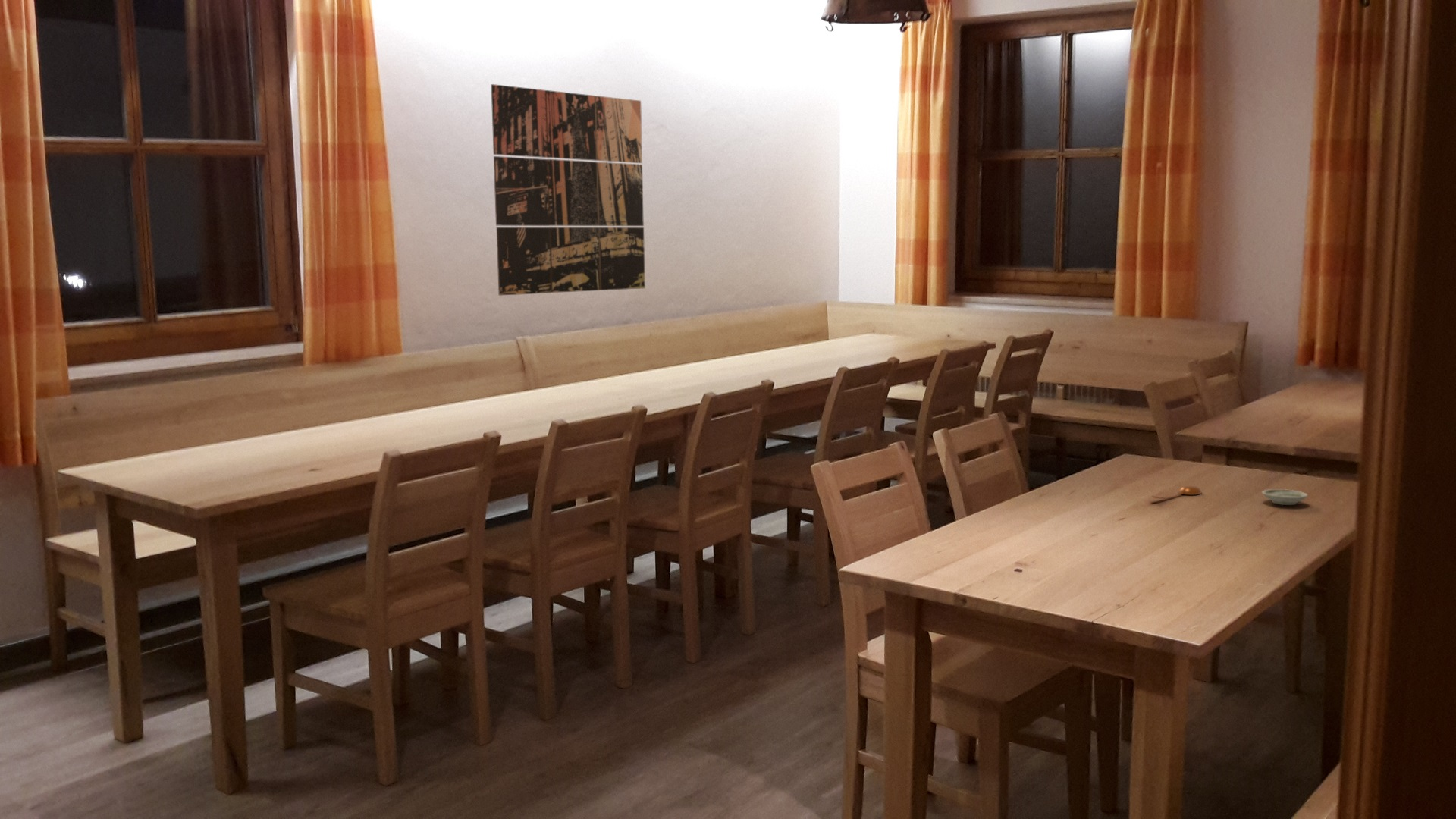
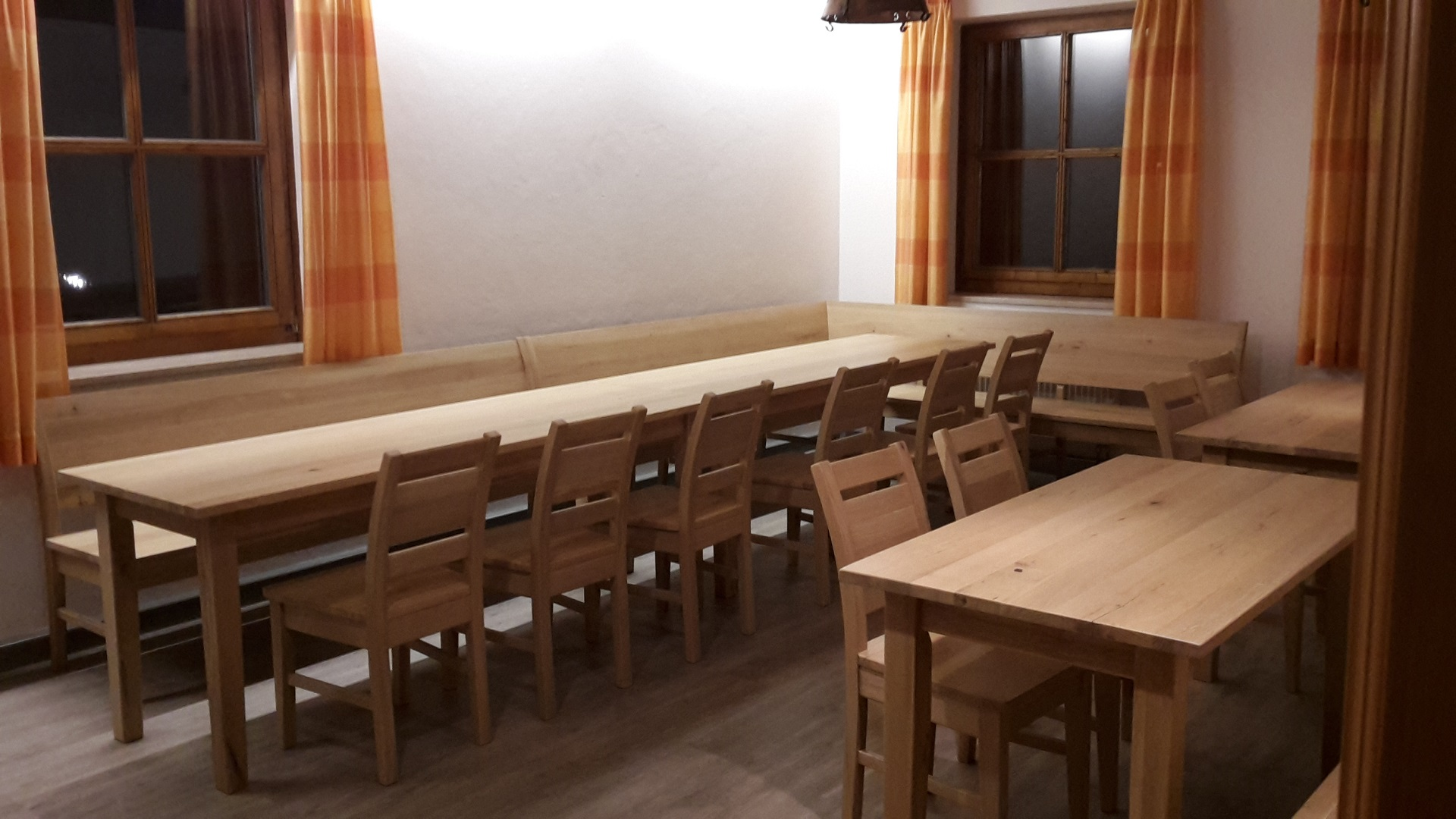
- spoon [1150,485,1202,500]
- saucer [1261,488,1308,506]
- wall art [491,83,646,297]
